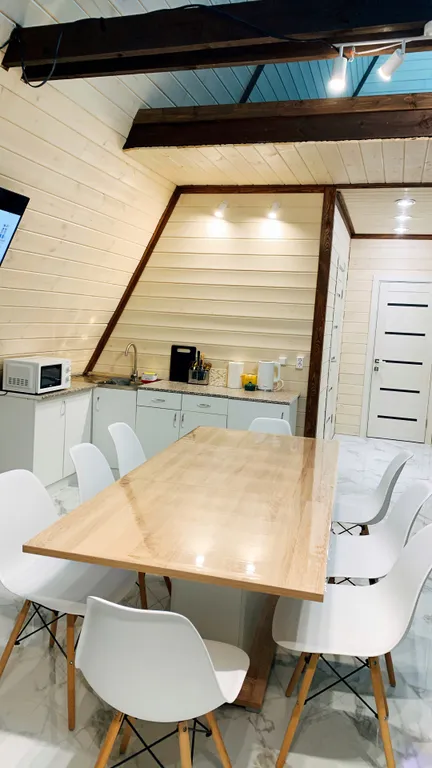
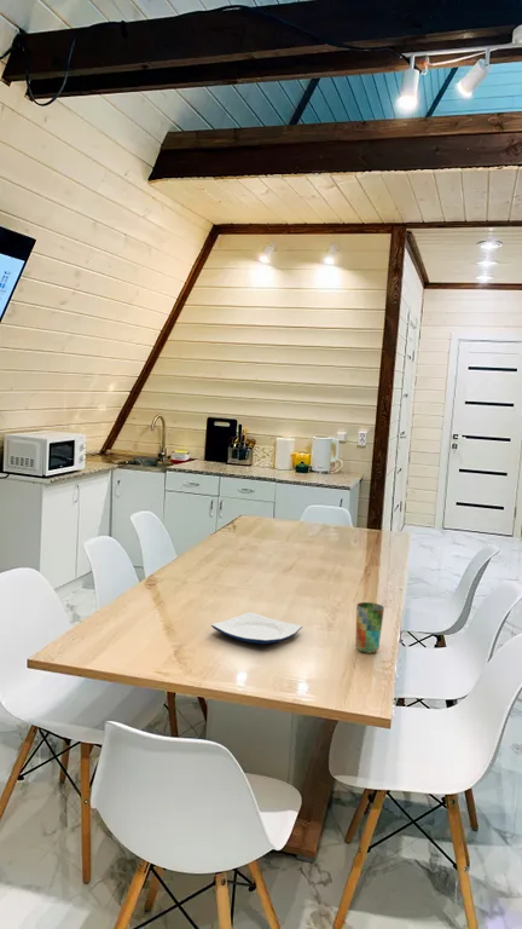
+ cup [354,601,385,654]
+ plate [210,611,303,645]
